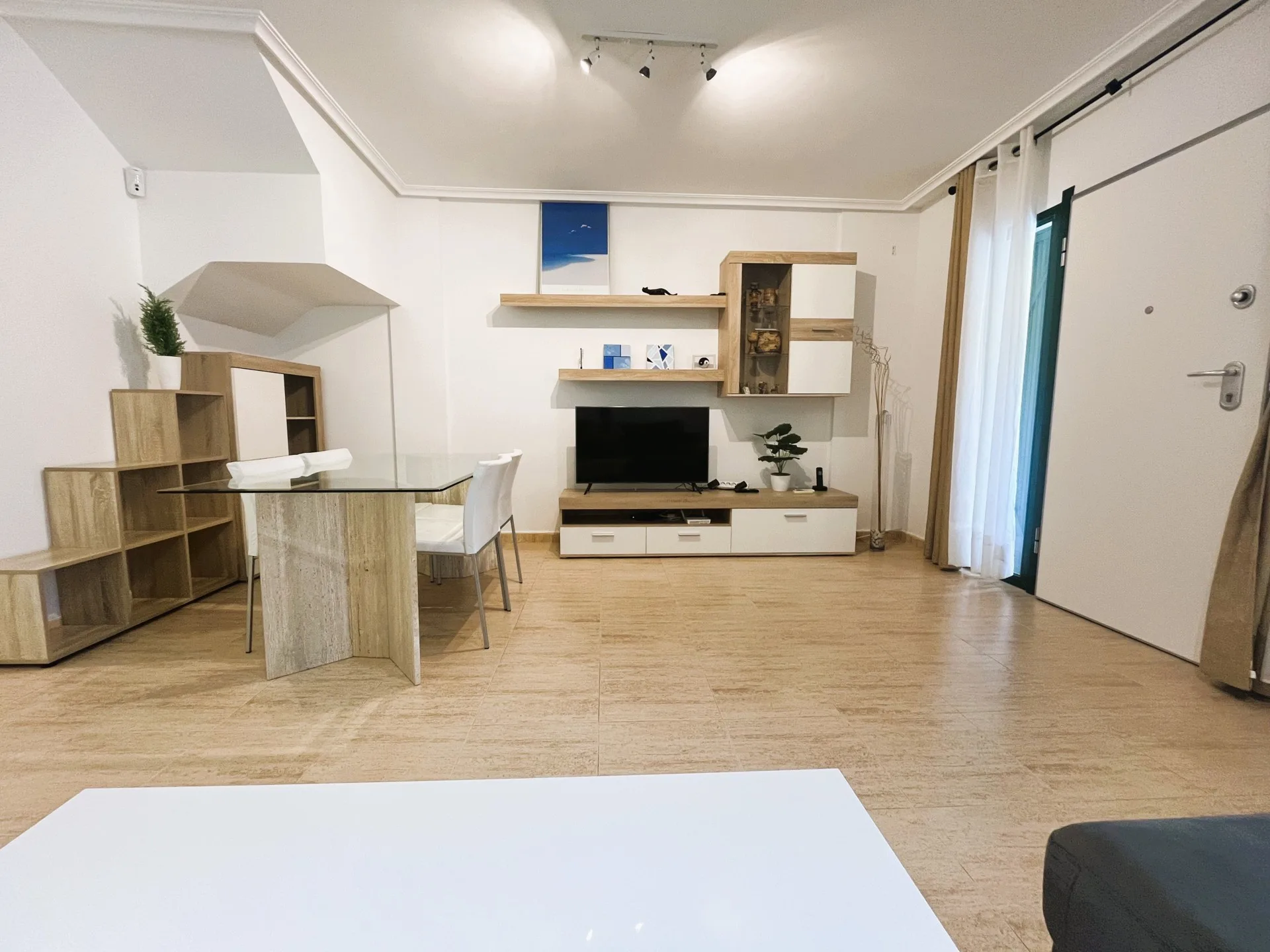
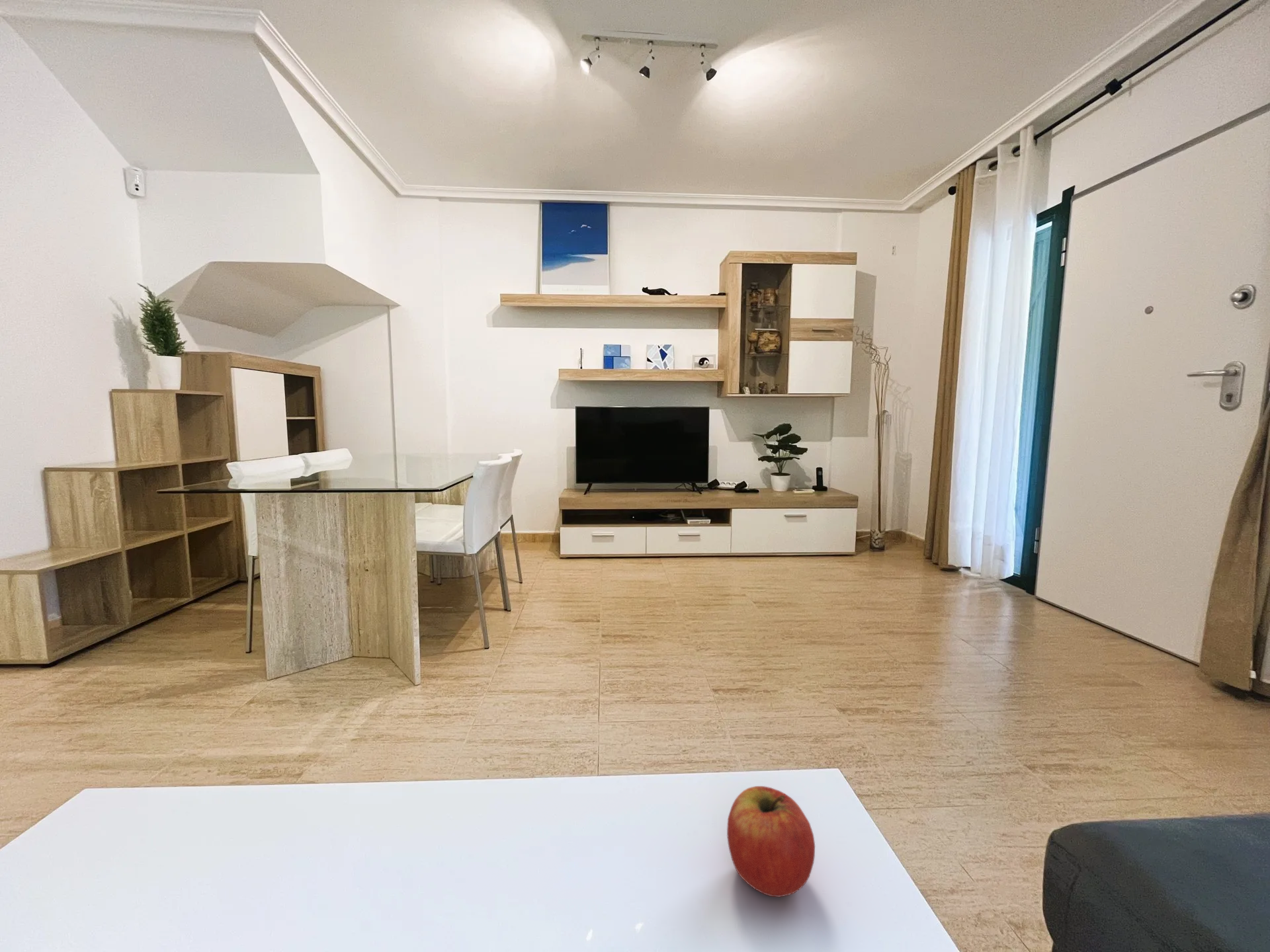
+ apple [726,785,816,898]
